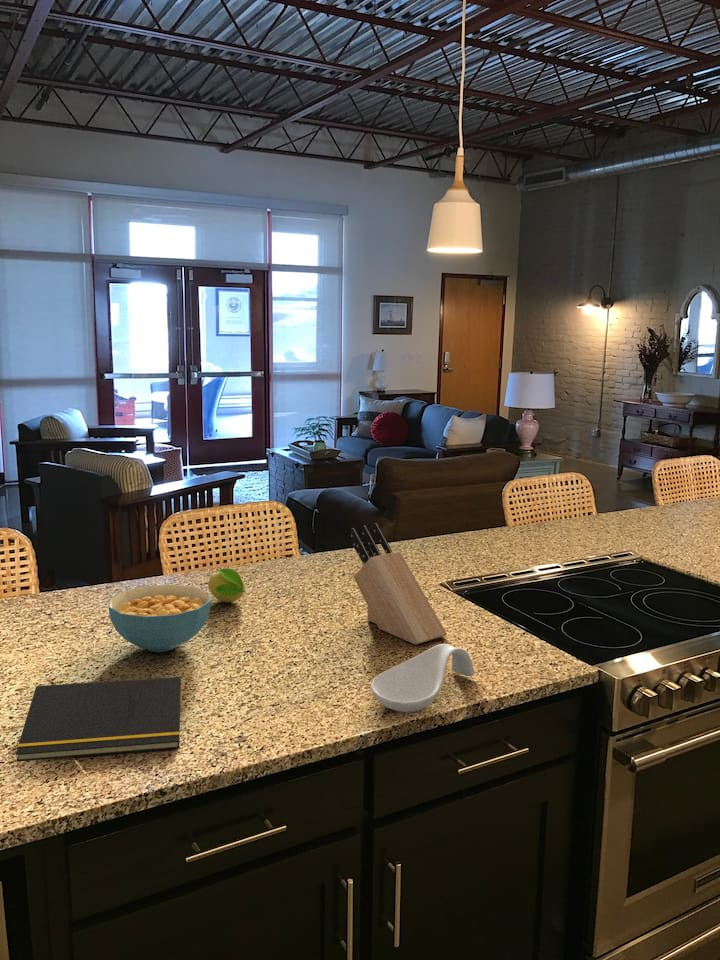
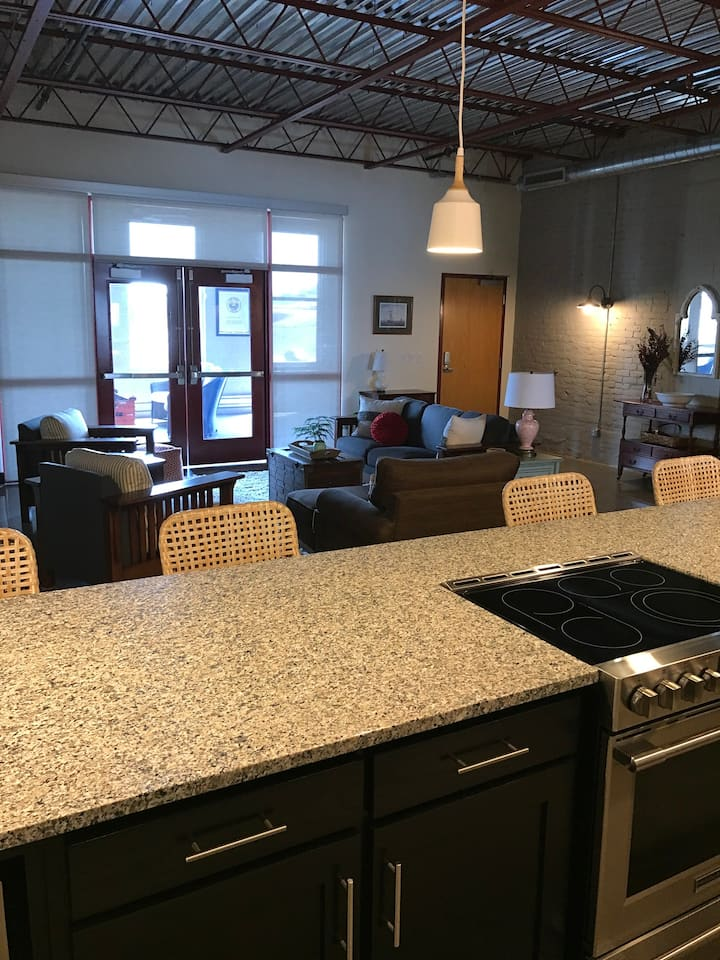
- notepad [15,676,182,763]
- knife block [349,522,448,646]
- cereal bowl [107,584,212,653]
- spoon rest [370,643,475,713]
- fruit [207,567,248,603]
